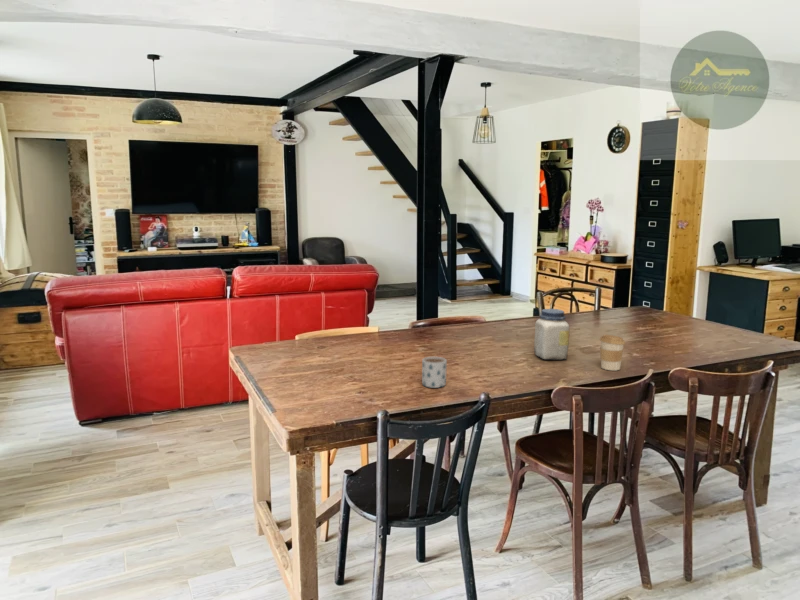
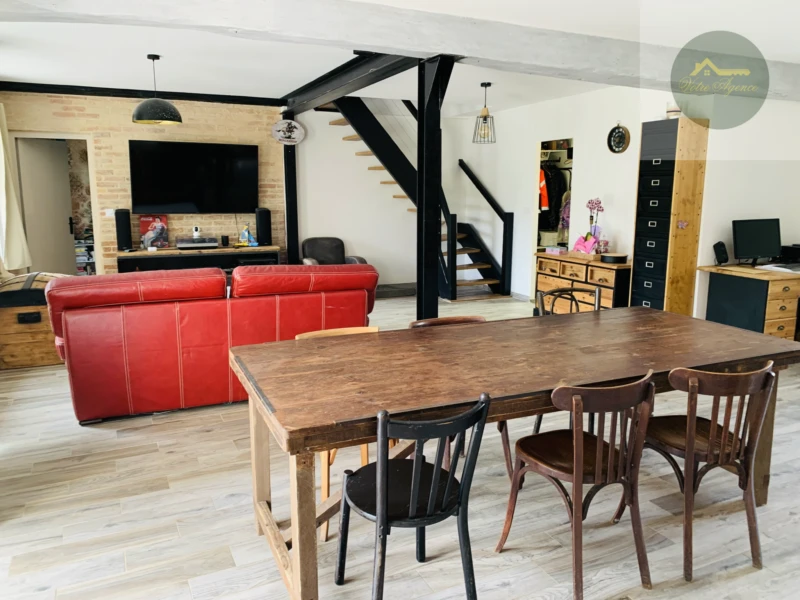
- mug [421,356,448,389]
- jar [533,308,571,361]
- coffee cup [599,334,626,371]
